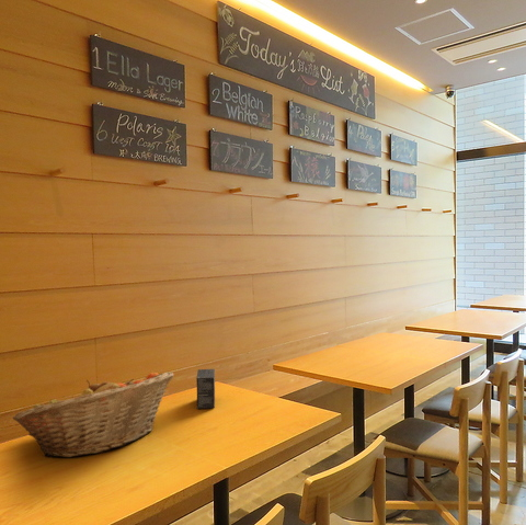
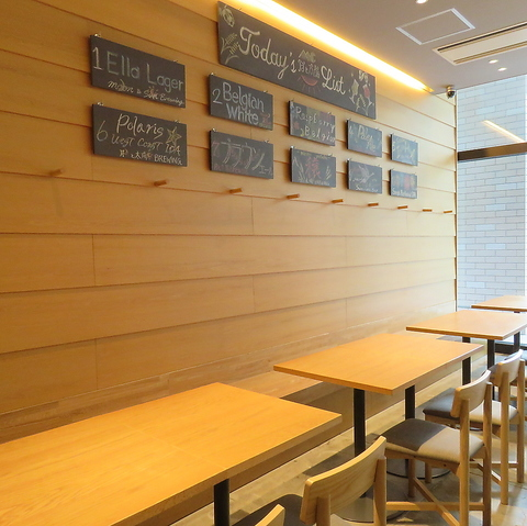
- fruit basket [12,372,174,458]
- small box [195,368,216,410]
